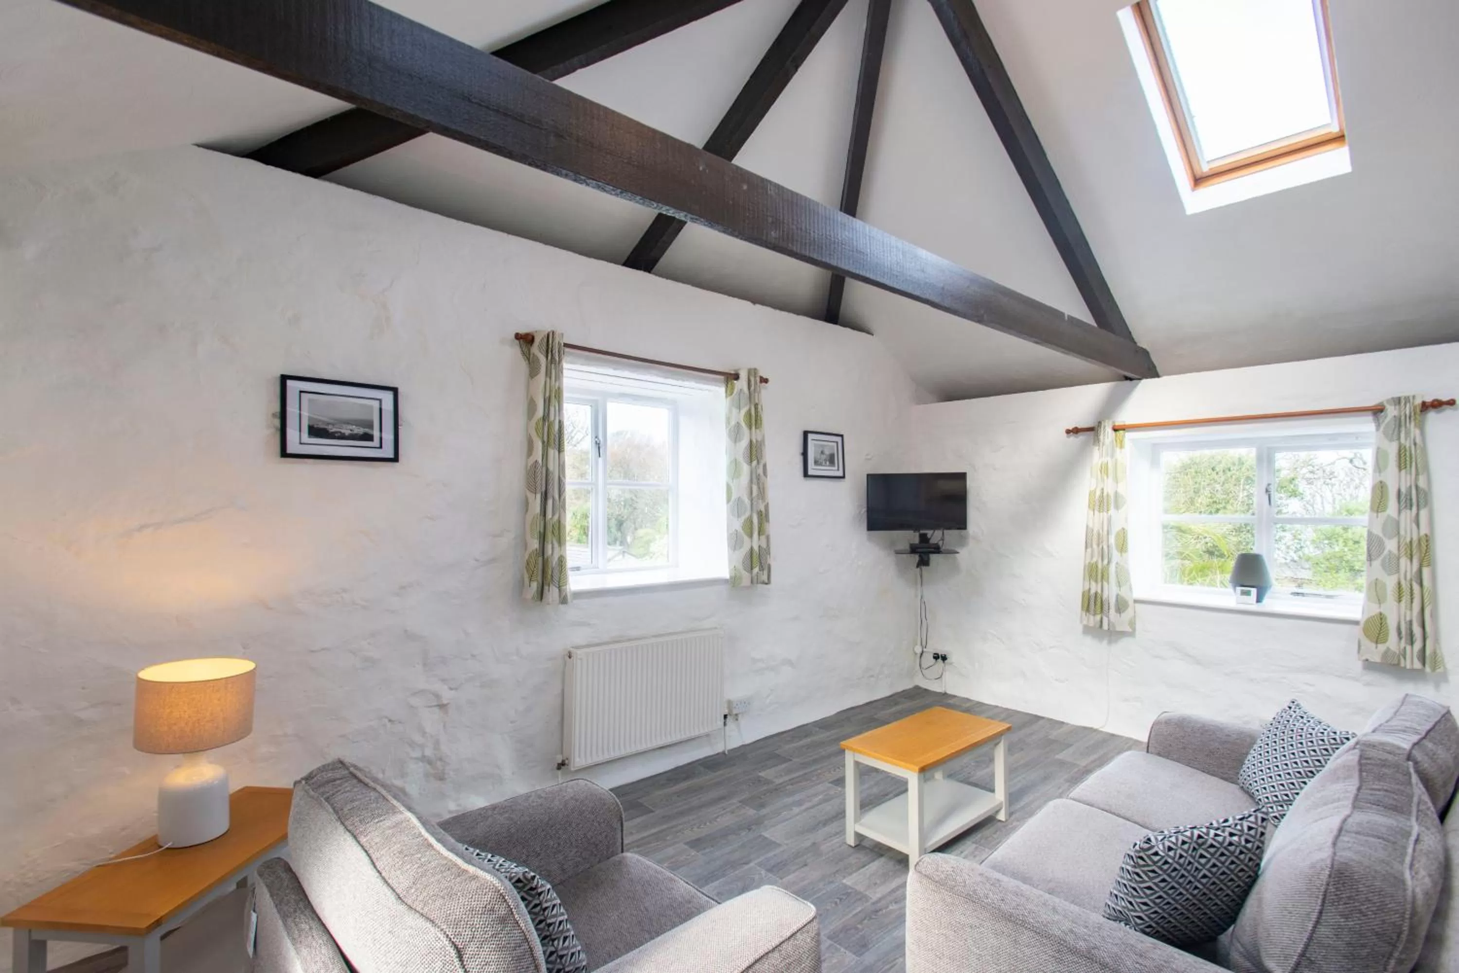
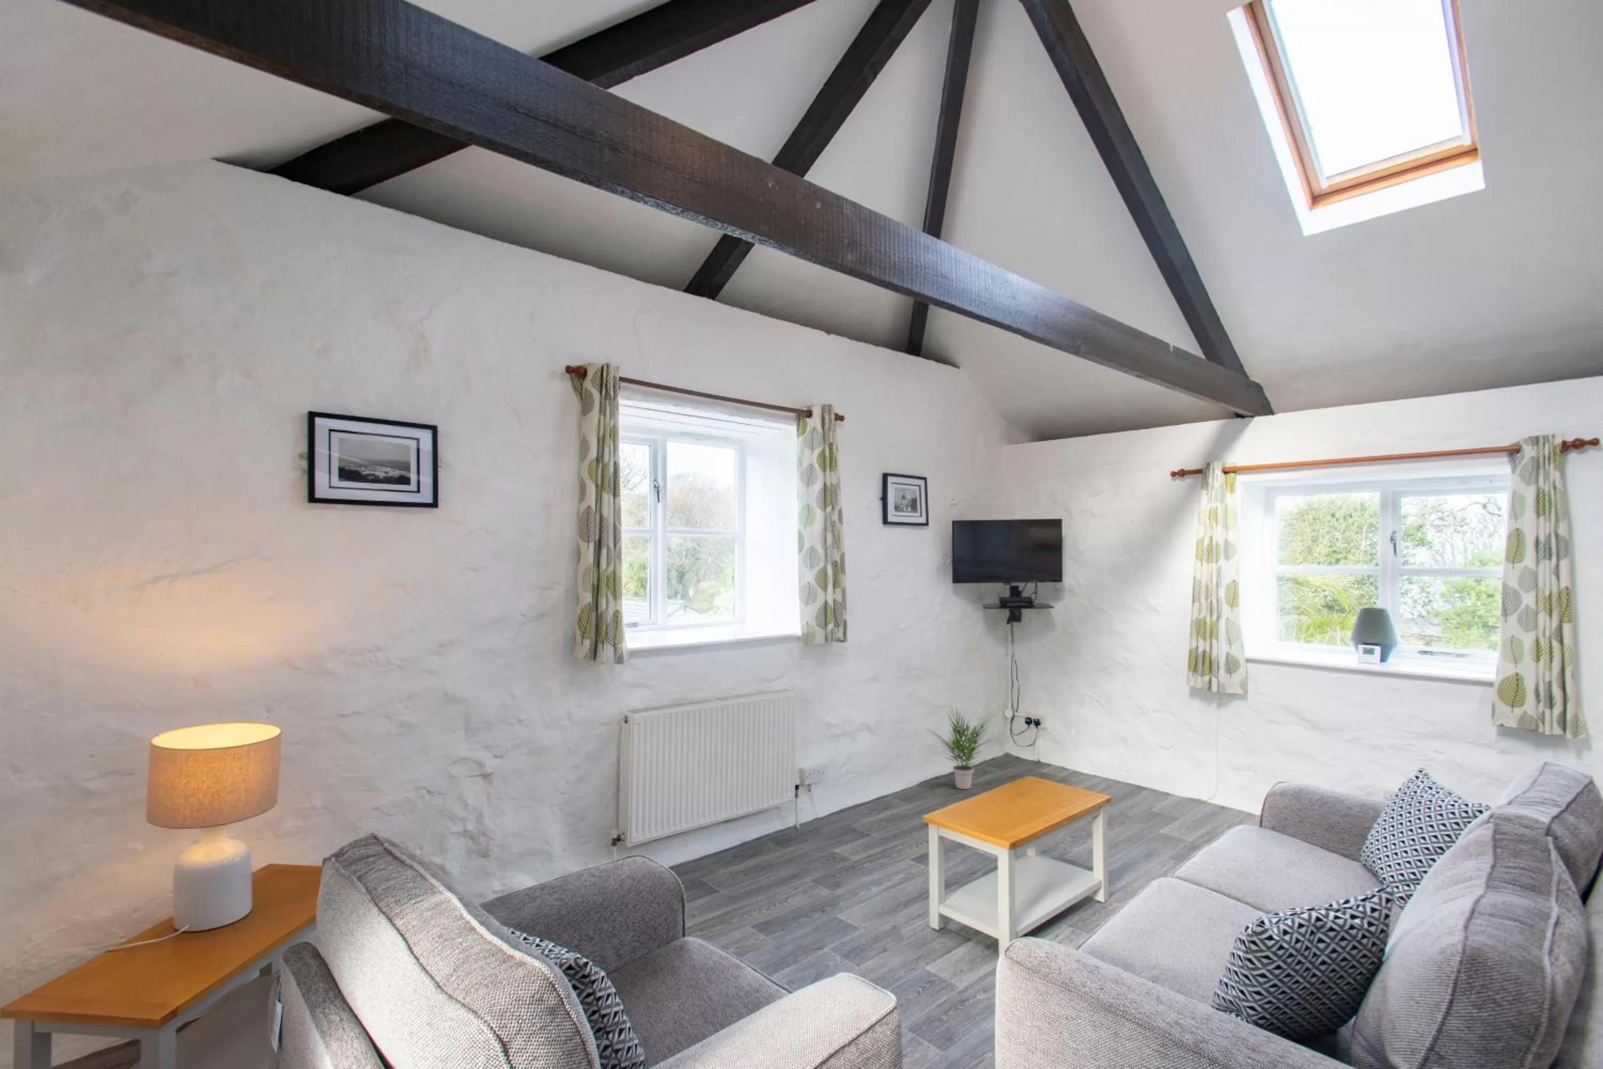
+ potted plant [924,704,998,790]
